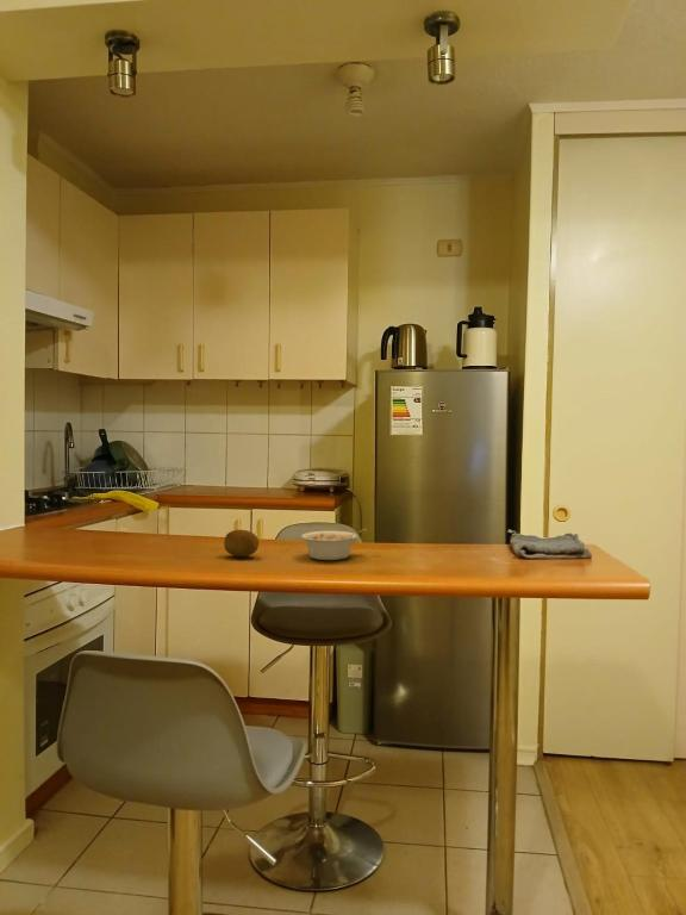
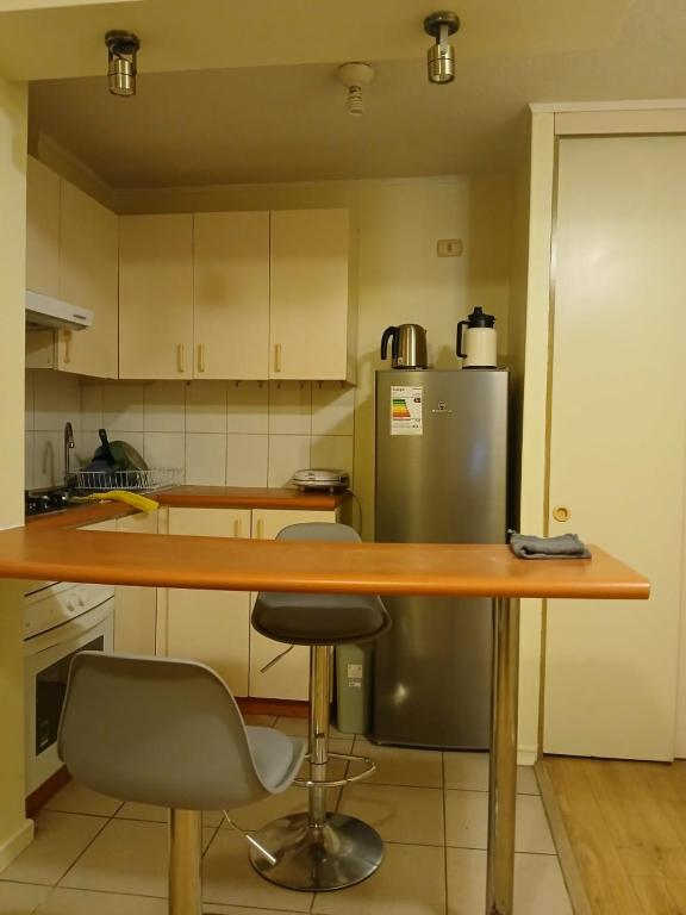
- legume [300,528,367,561]
- fruit [223,529,260,558]
